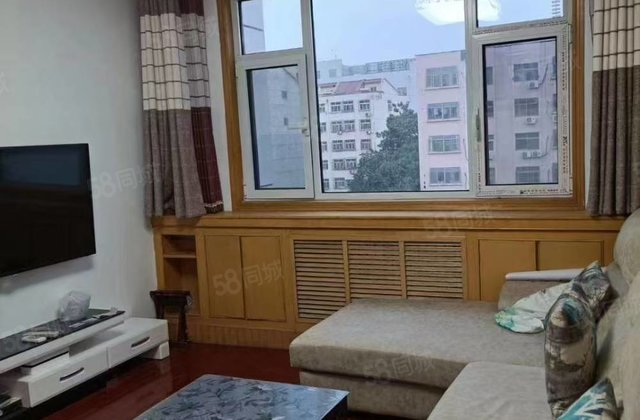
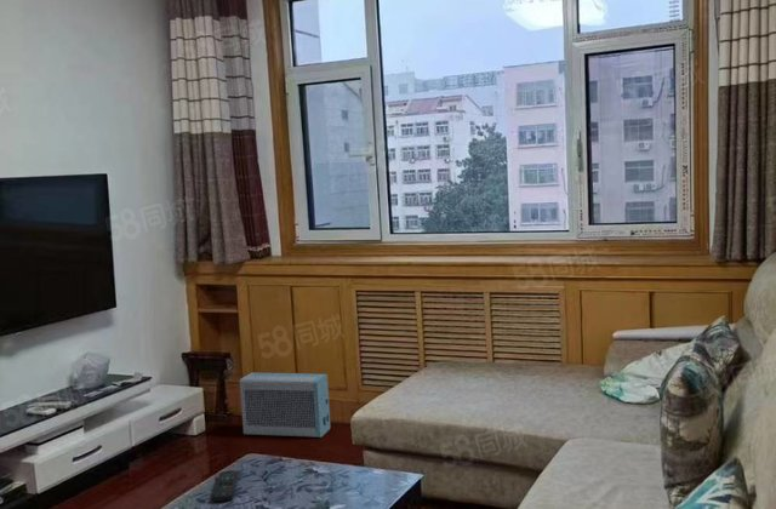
+ remote control [211,469,240,503]
+ air purifier [239,372,331,439]
